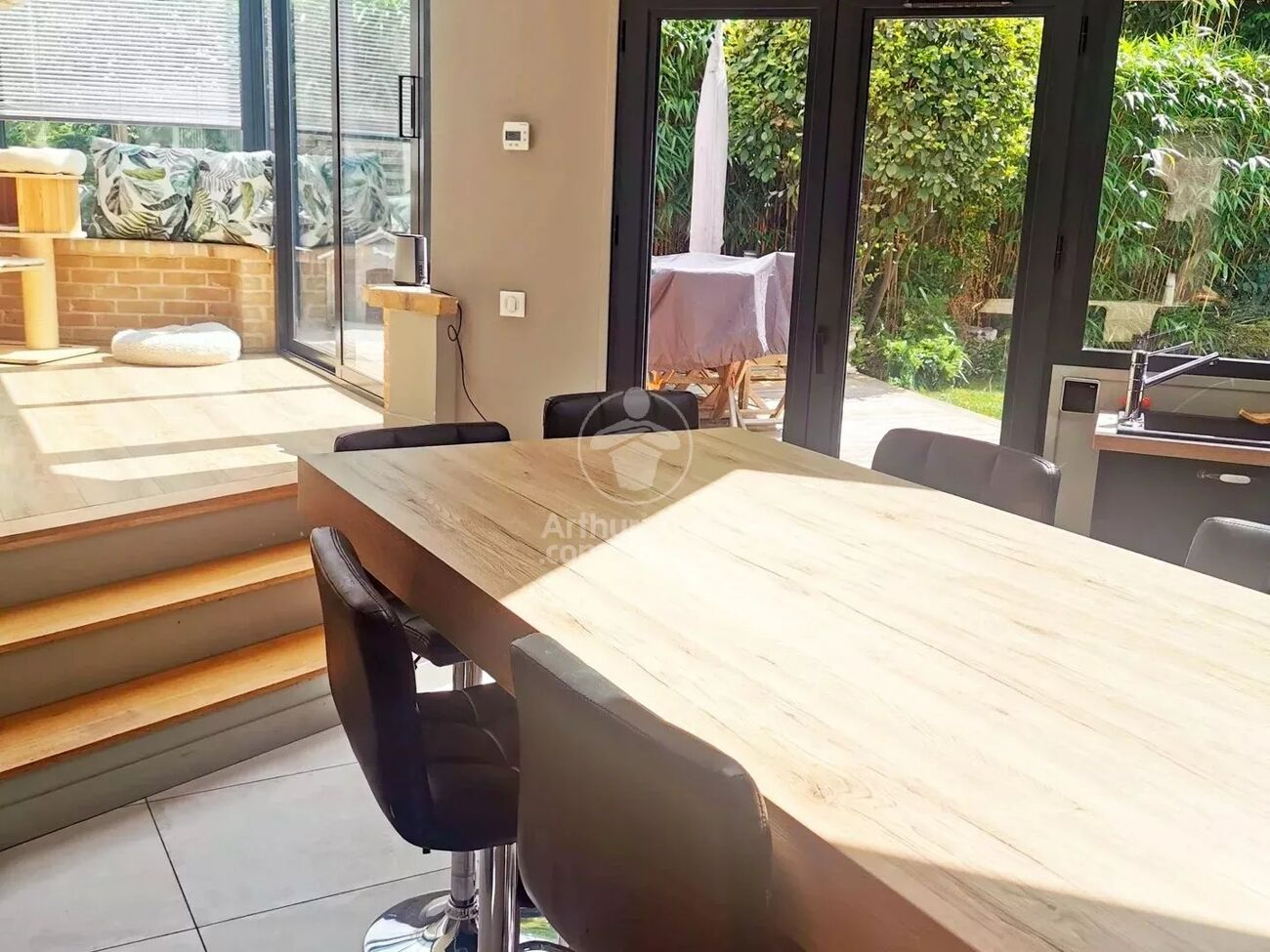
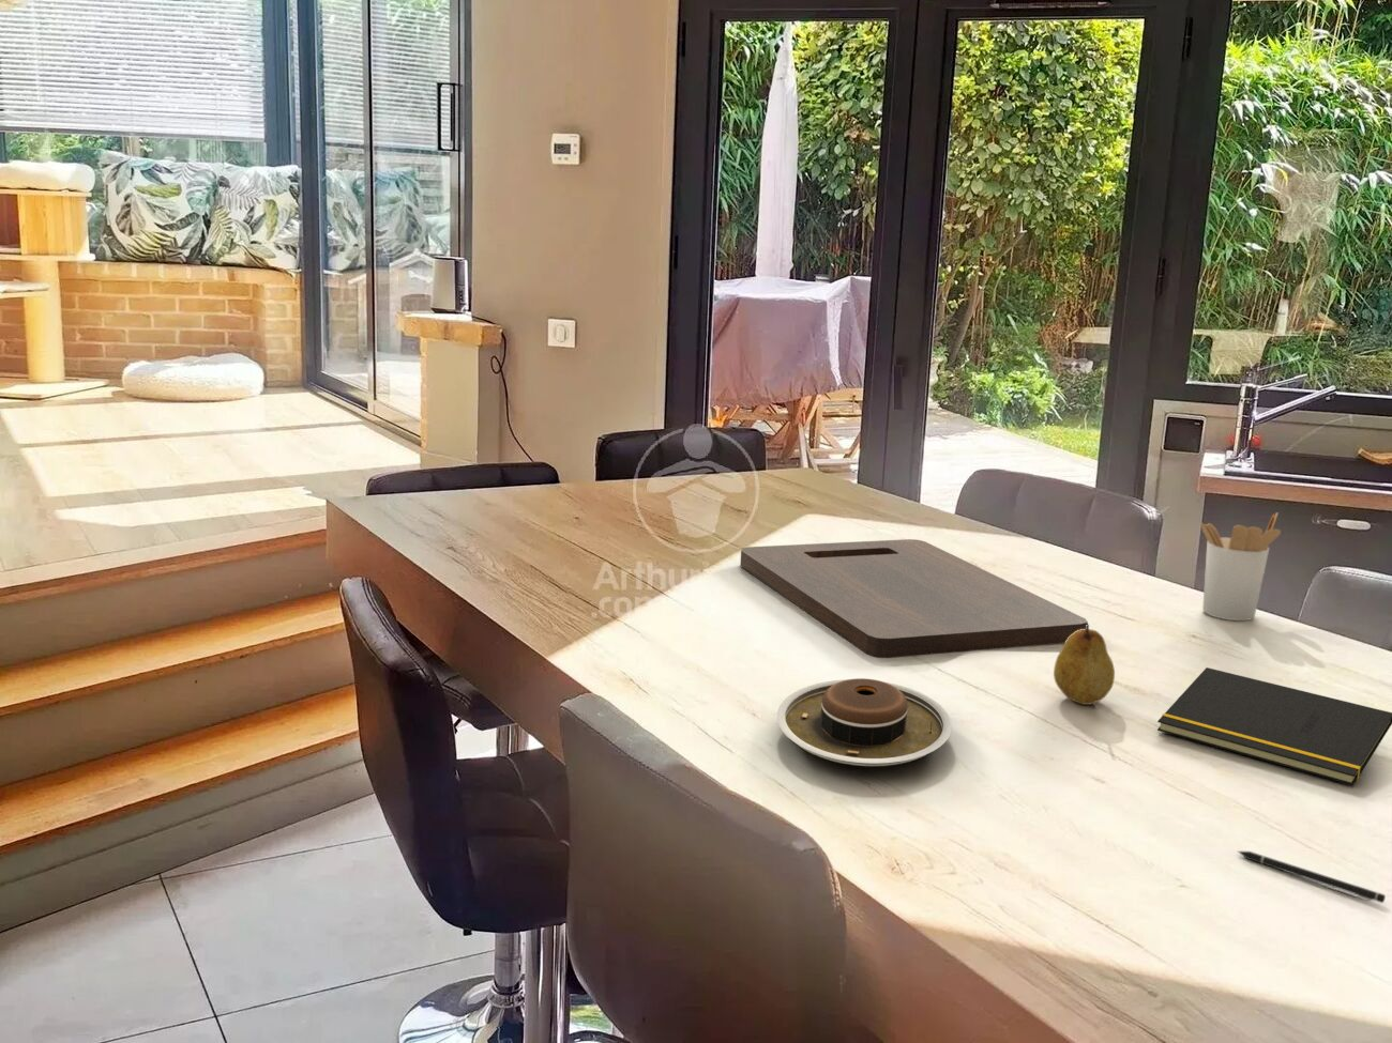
+ cutting board [739,538,1089,658]
+ pen [1236,850,1387,904]
+ notepad [1156,666,1392,787]
+ plate [776,677,952,768]
+ fruit [1052,623,1116,706]
+ utensil holder [1199,513,1281,621]
